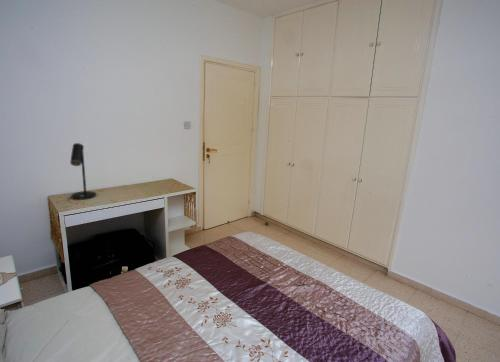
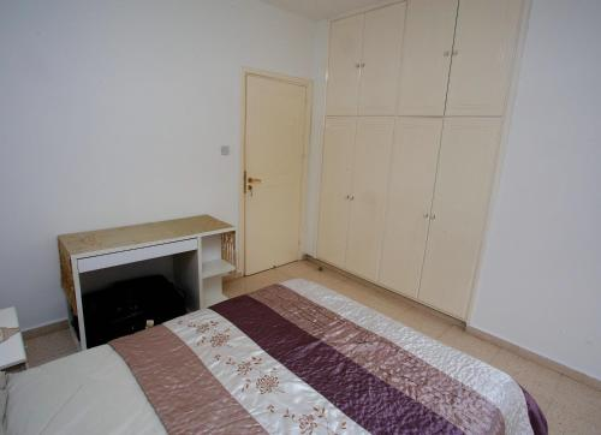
- desk lamp [69,142,97,201]
